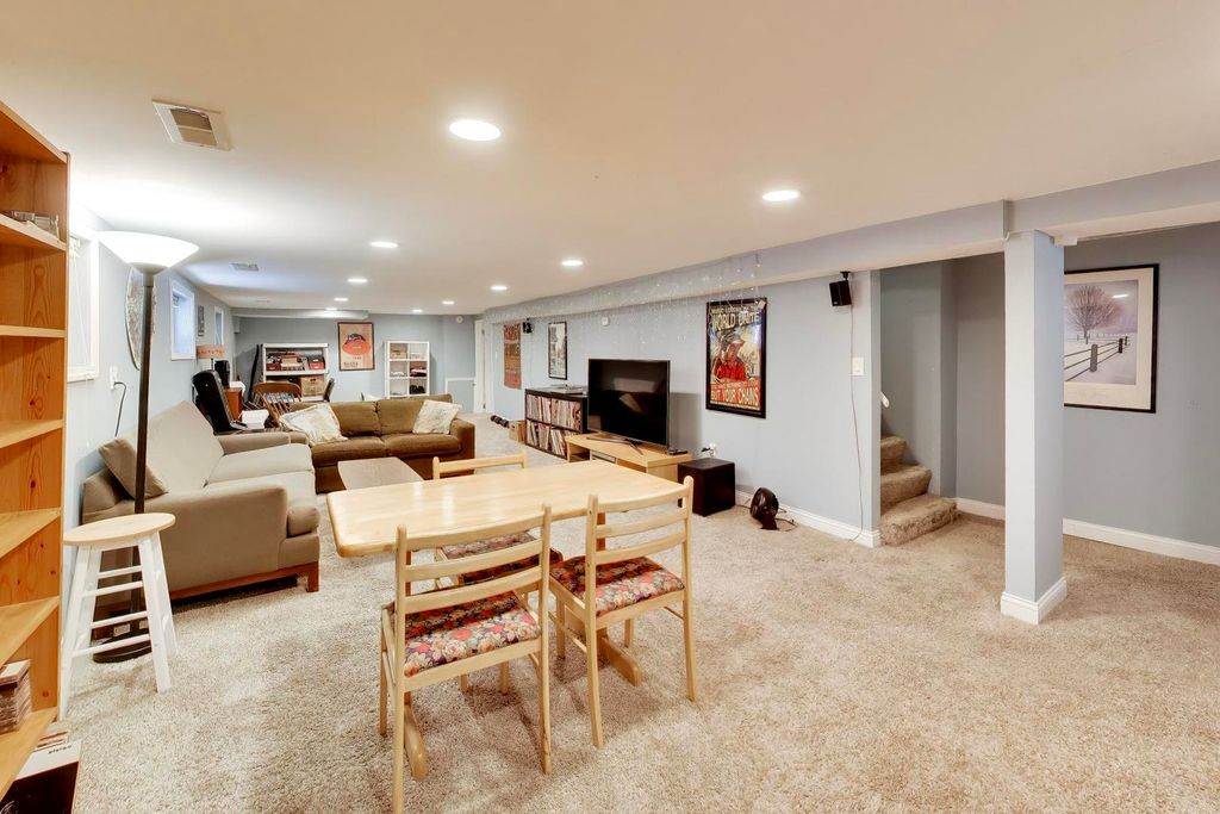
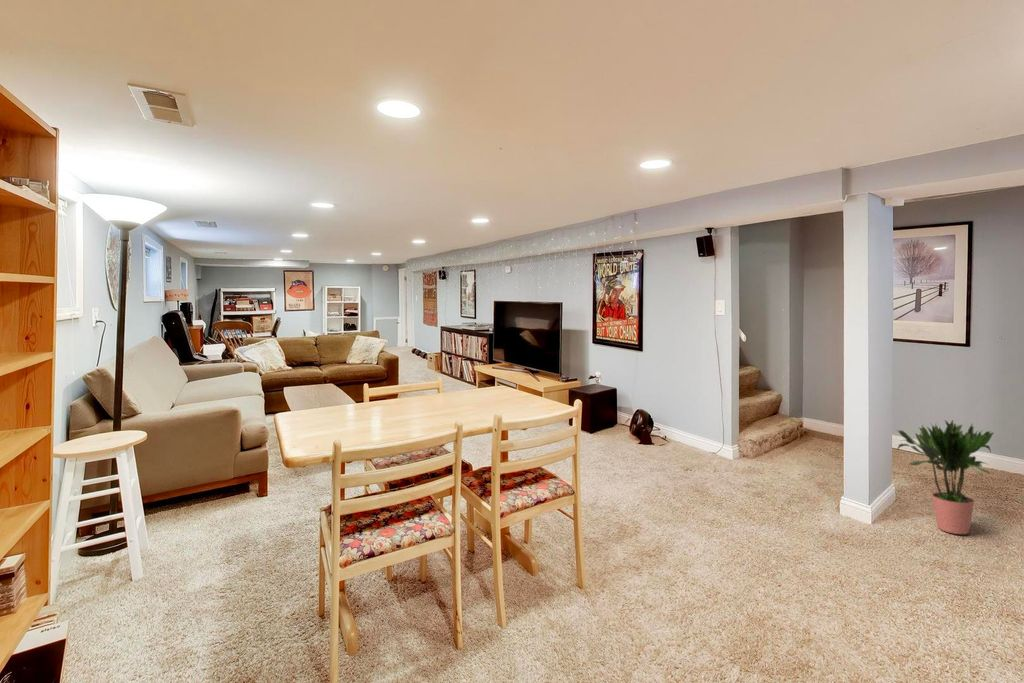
+ potted plant [896,419,995,535]
